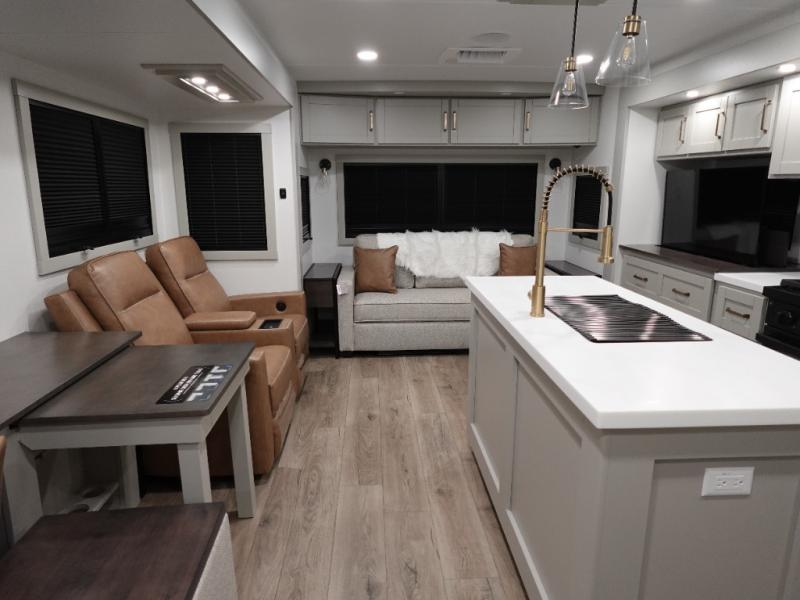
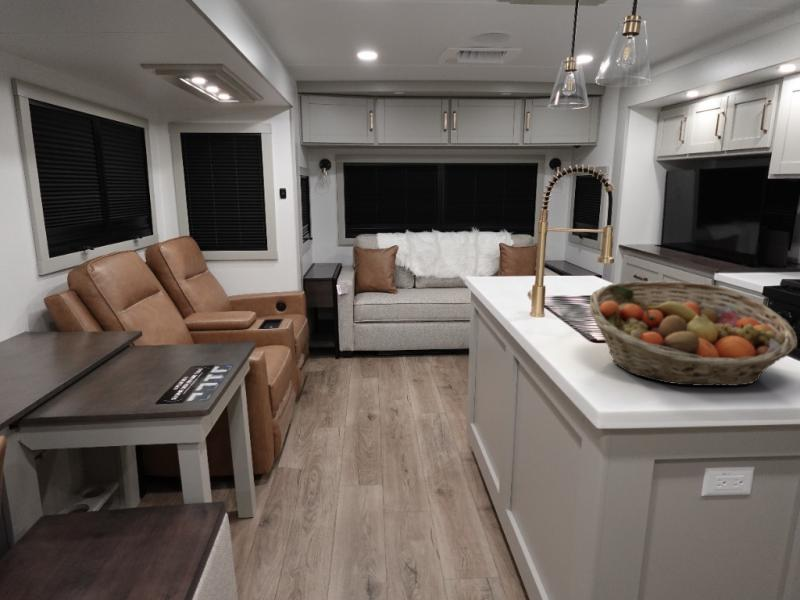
+ fruit basket [589,280,798,387]
